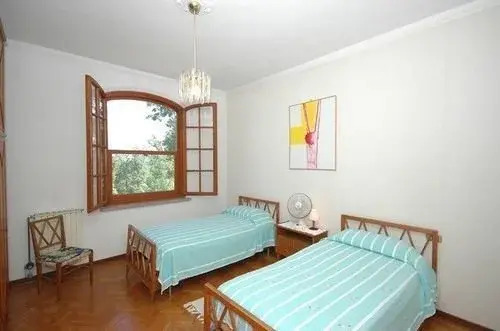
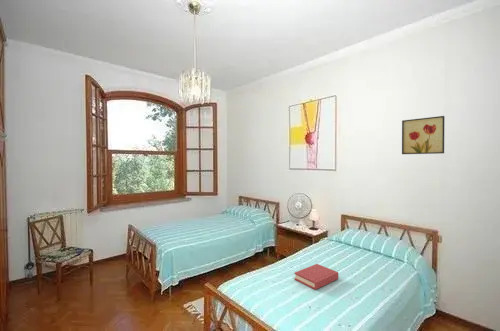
+ hardback book [294,263,339,291]
+ wall art [401,115,445,155]
